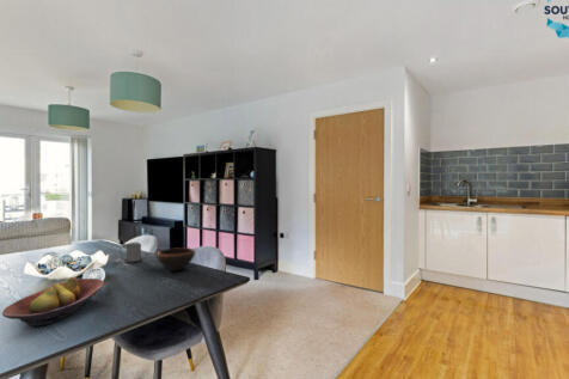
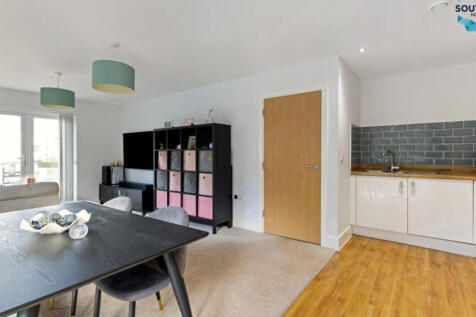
- beer stein [118,239,142,264]
- fruit bowl [1,276,105,328]
- bowl [155,246,196,273]
